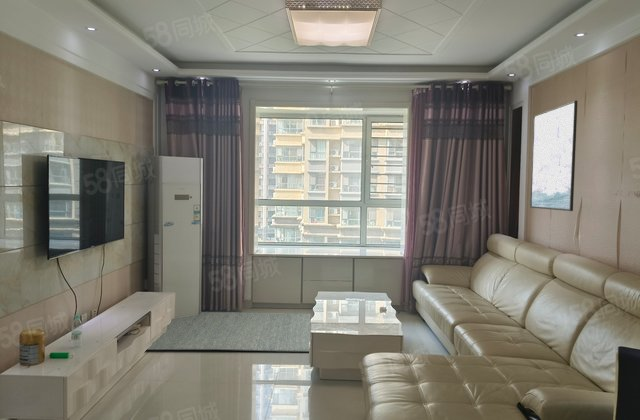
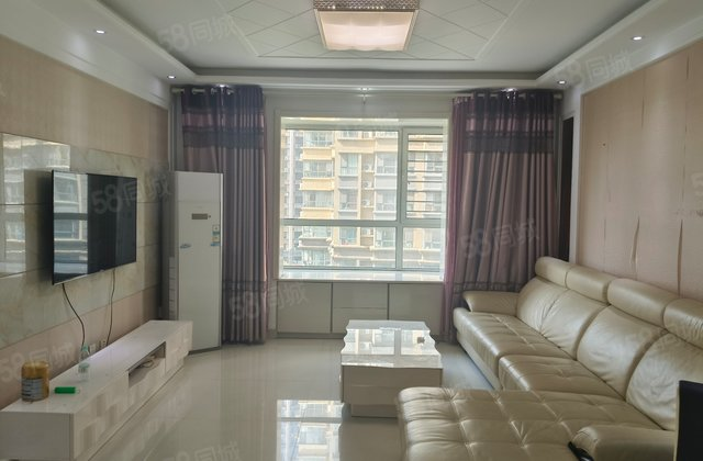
- rug [146,311,312,353]
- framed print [529,100,578,212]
